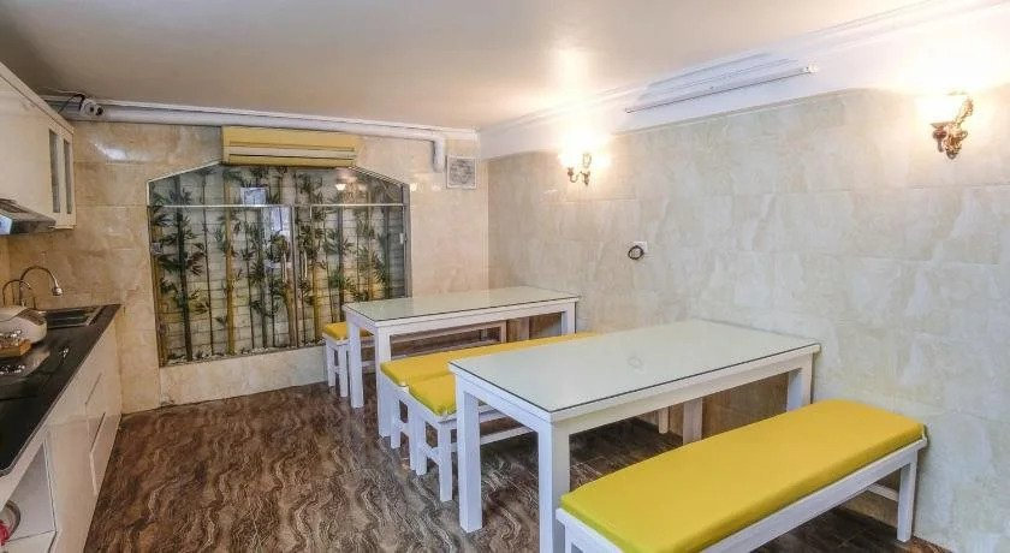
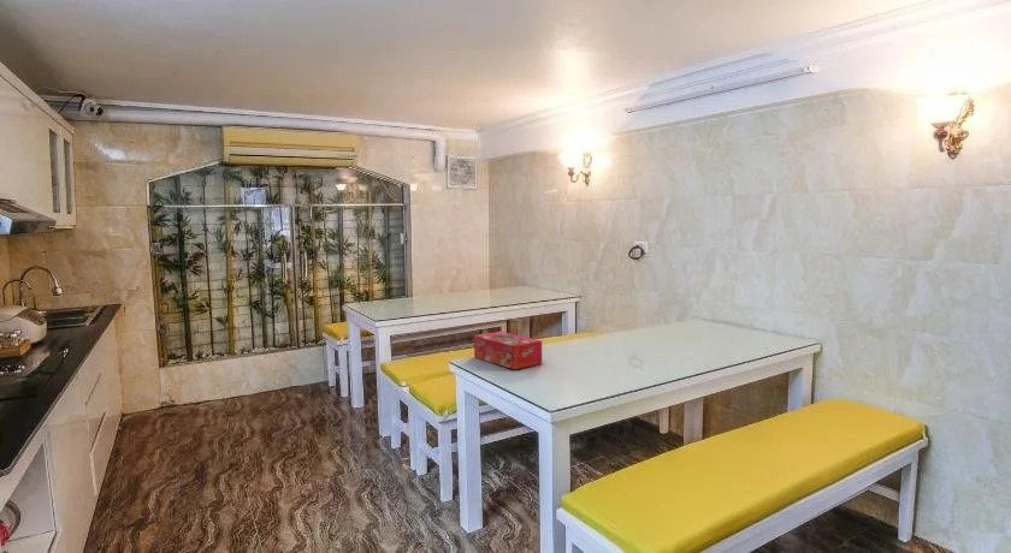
+ tissue box [473,331,543,370]
